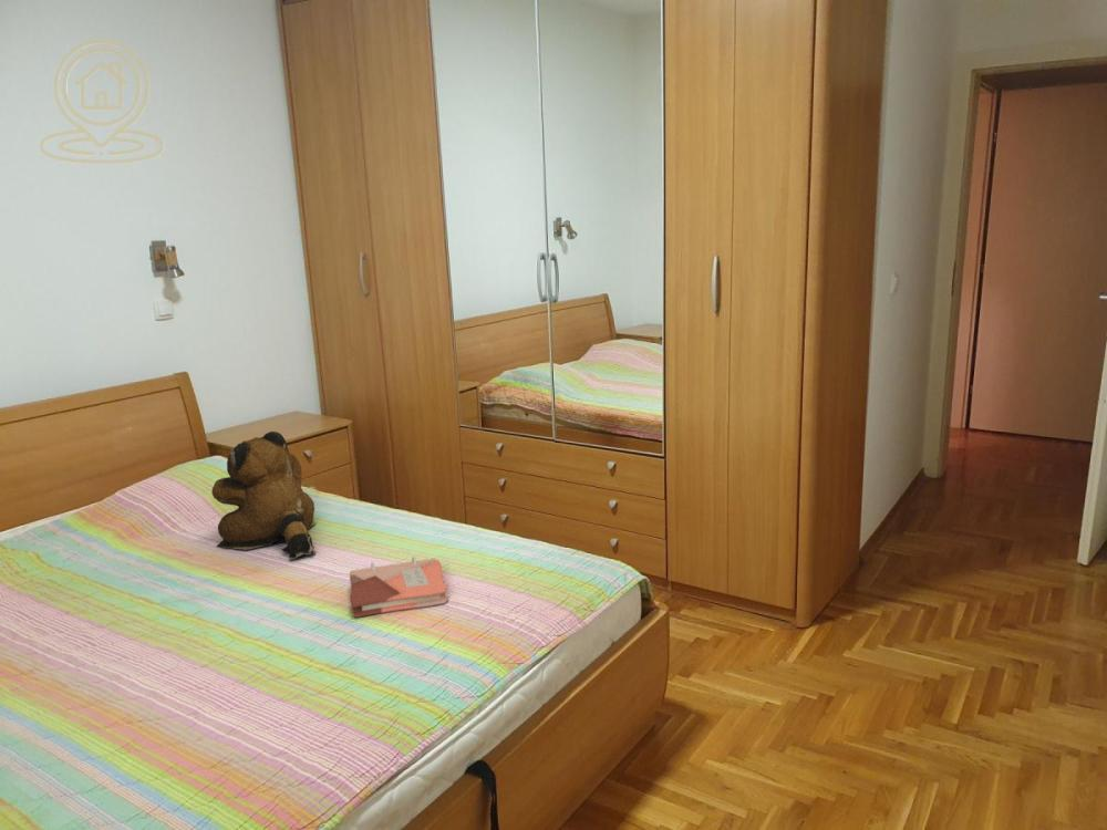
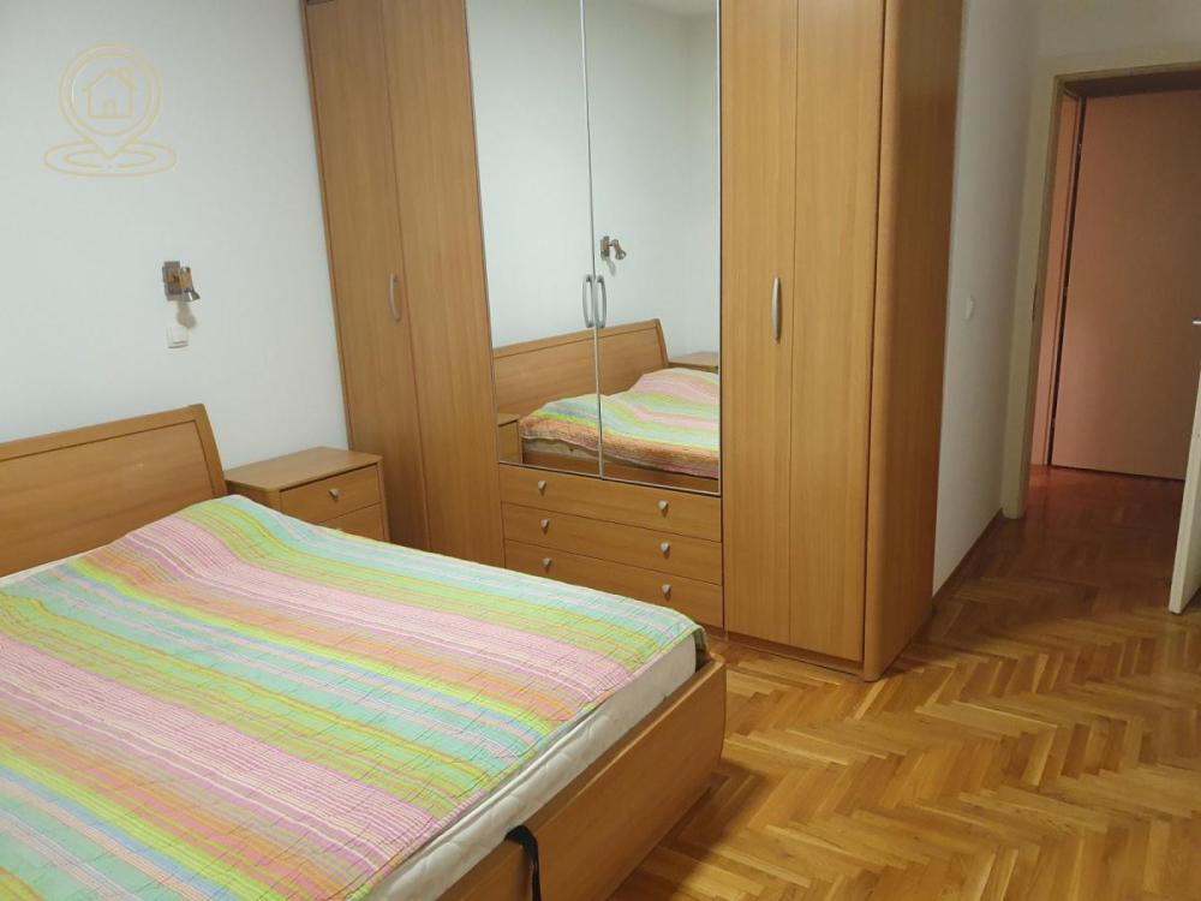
- teddy bear [210,430,317,560]
- phonebook [349,556,449,619]
